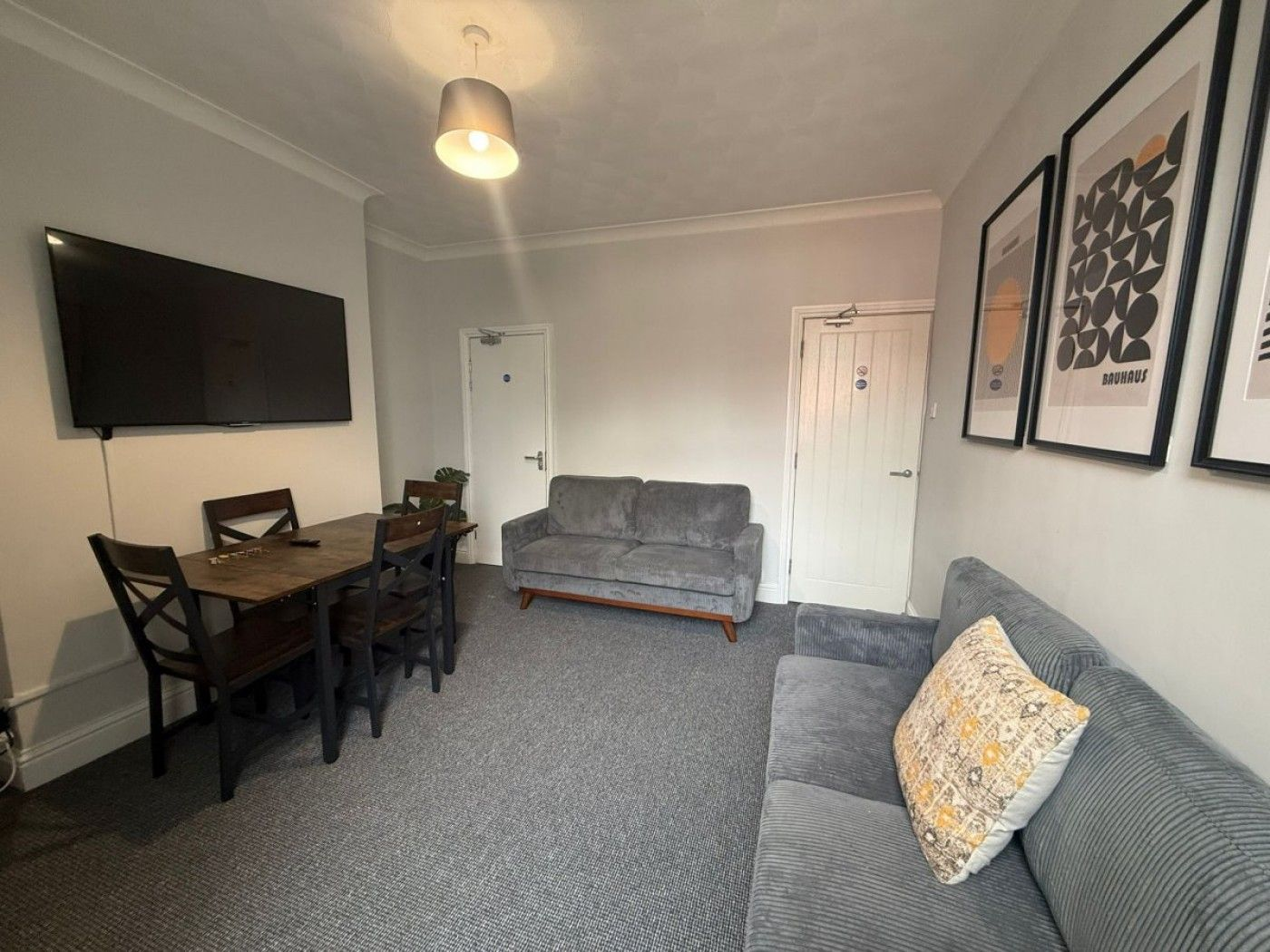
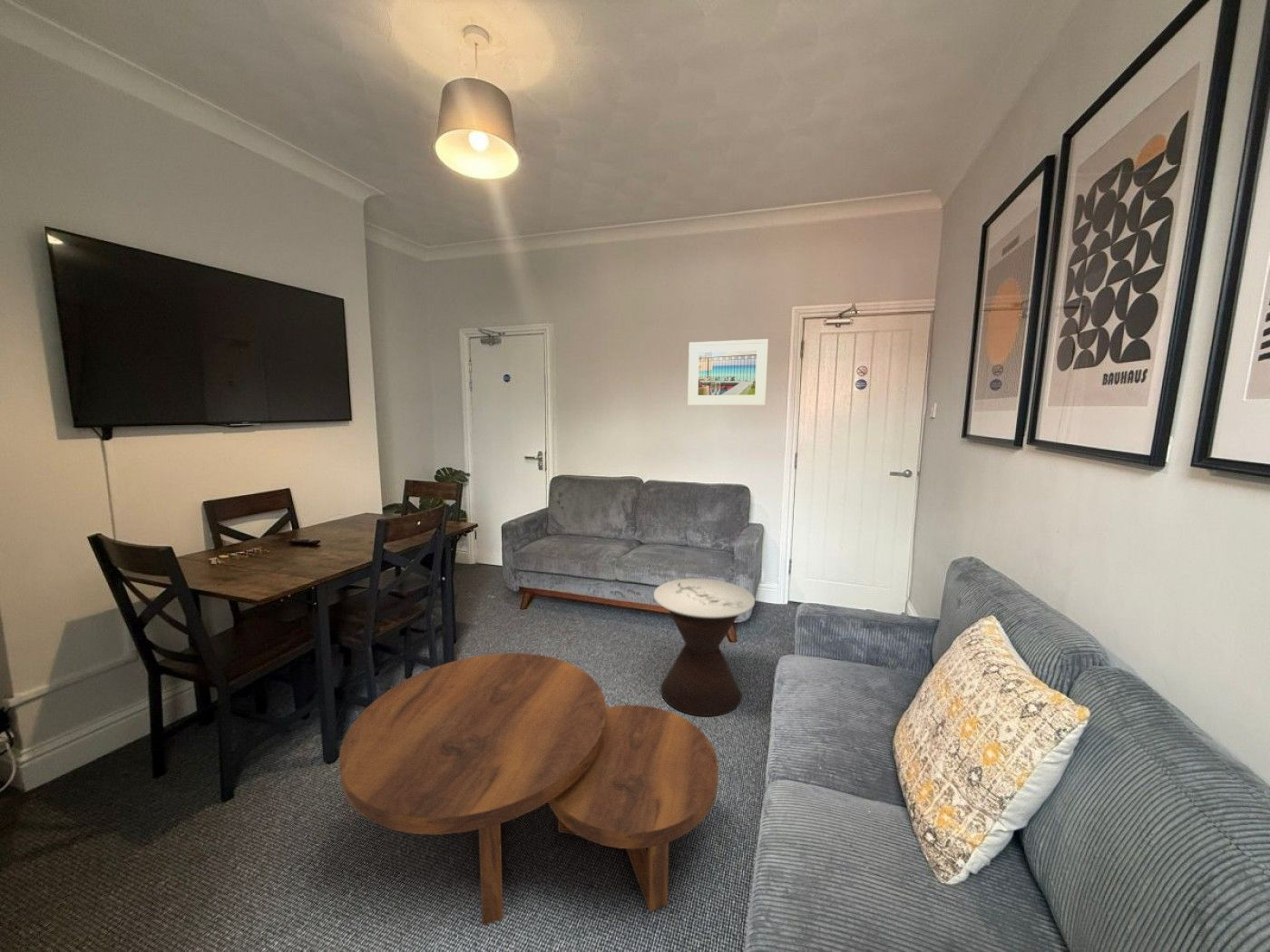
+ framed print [687,338,769,406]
+ coffee table [338,652,719,927]
+ side table [653,578,756,717]
